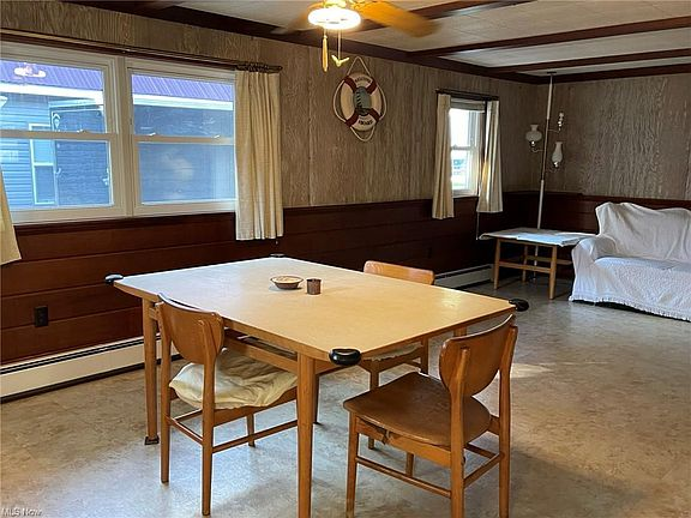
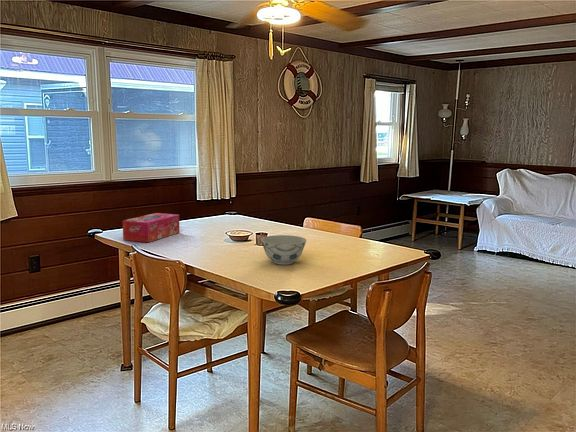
+ bowl [260,234,307,266]
+ tissue box [122,212,181,243]
